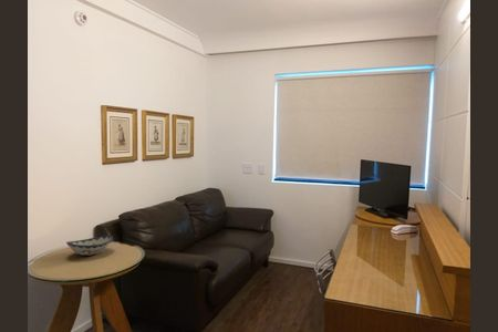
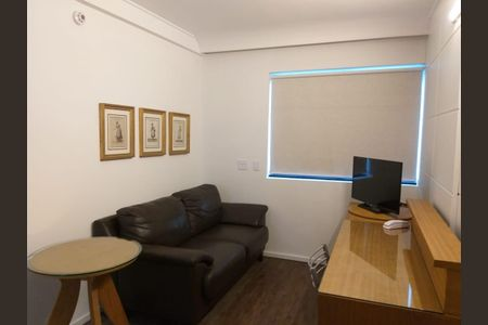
- decorative bowl [65,235,114,257]
